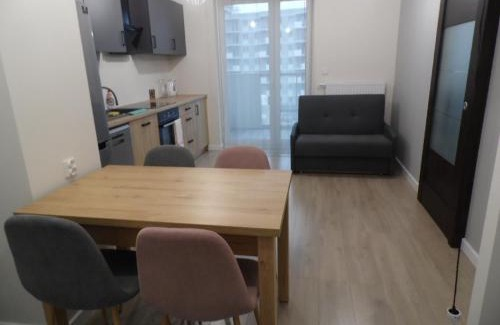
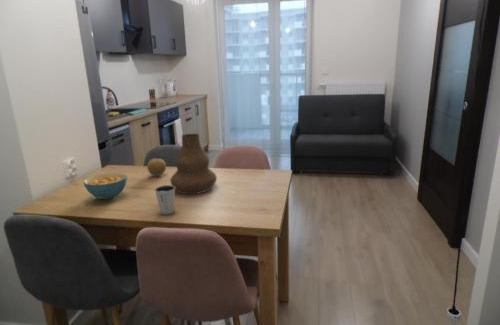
+ cereal bowl [82,172,128,200]
+ dixie cup [154,184,176,215]
+ fruit [146,157,167,177]
+ vase [169,133,218,195]
